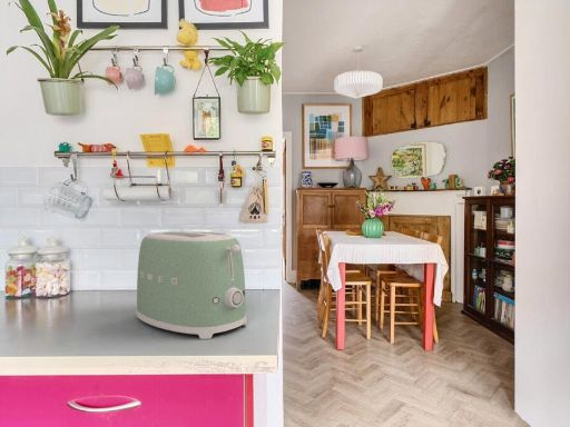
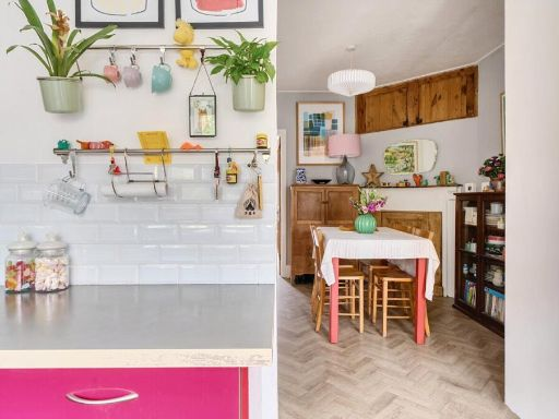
- toaster [135,230,247,340]
